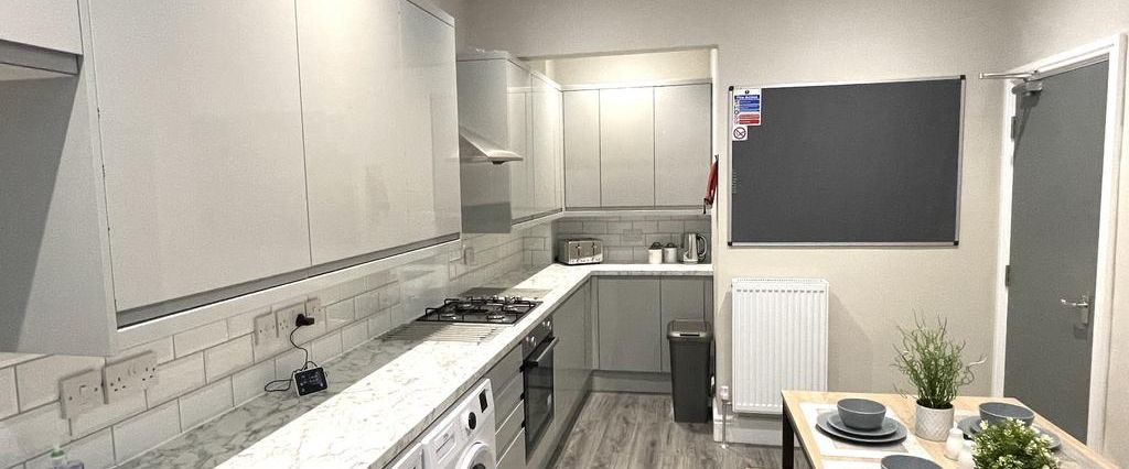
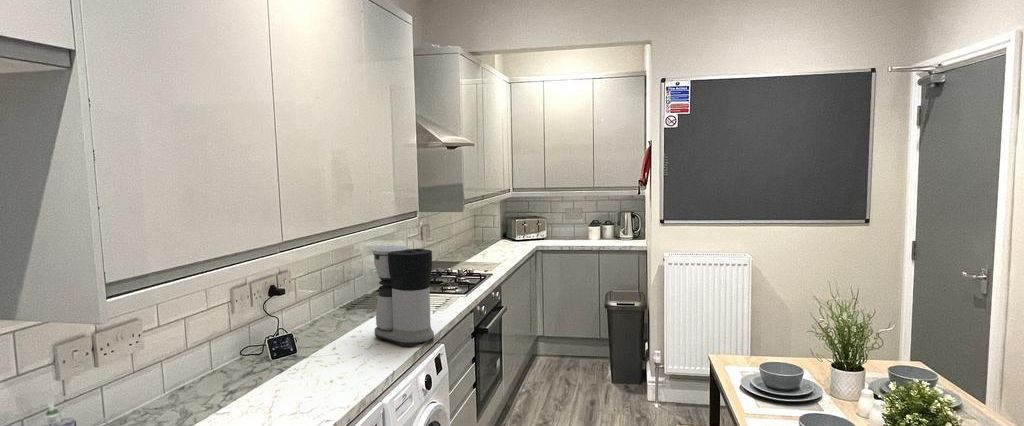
+ coffee maker [371,245,435,348]
